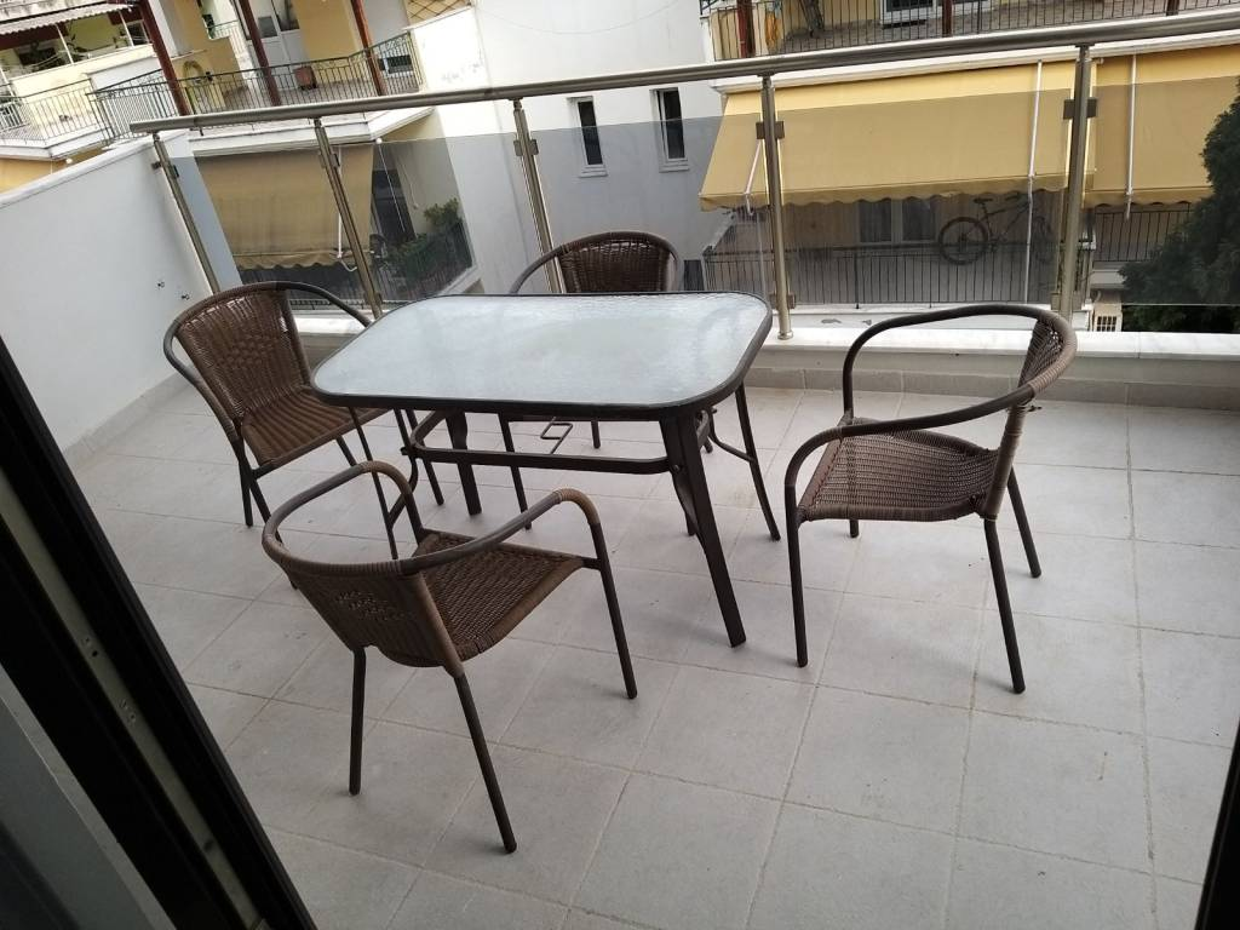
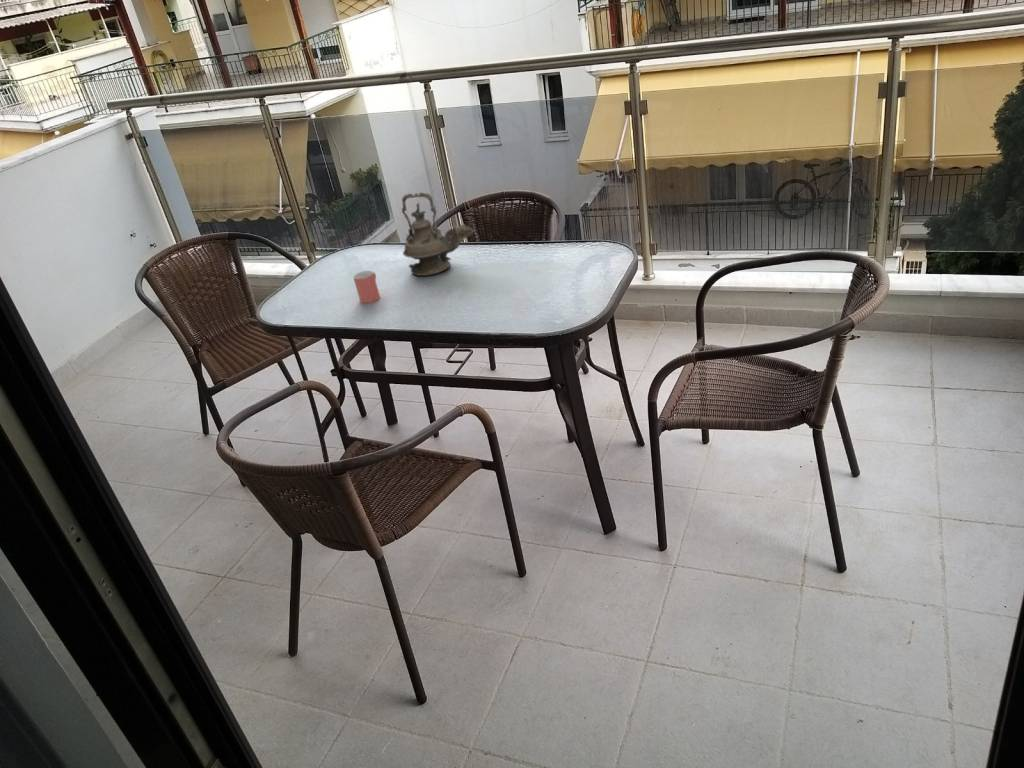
+ cup [352,270,381,304]
+ teapot [401,192,475,277]
